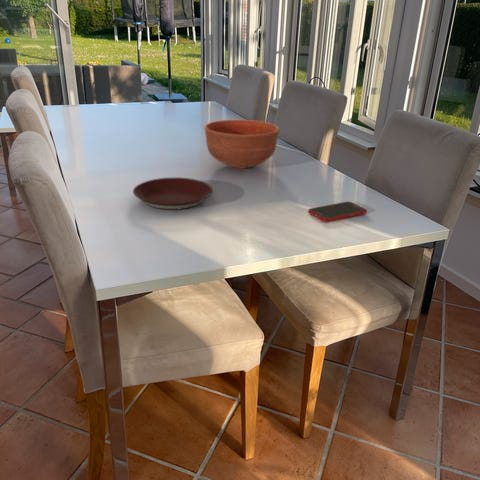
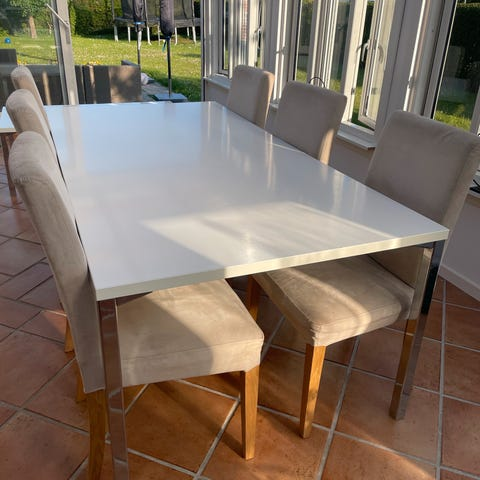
- bowl [203,119,280,169]
- cell phone [307,201,368,223]
- plate [132,177,213,211]
